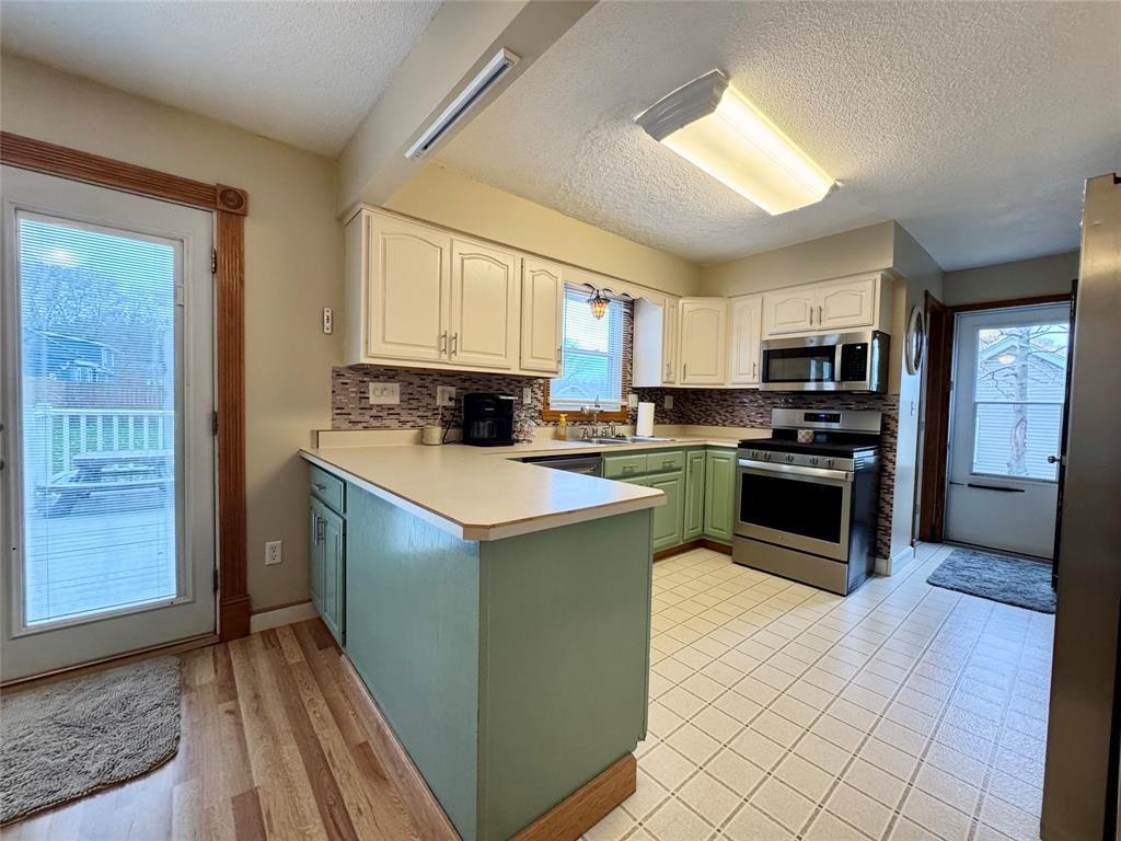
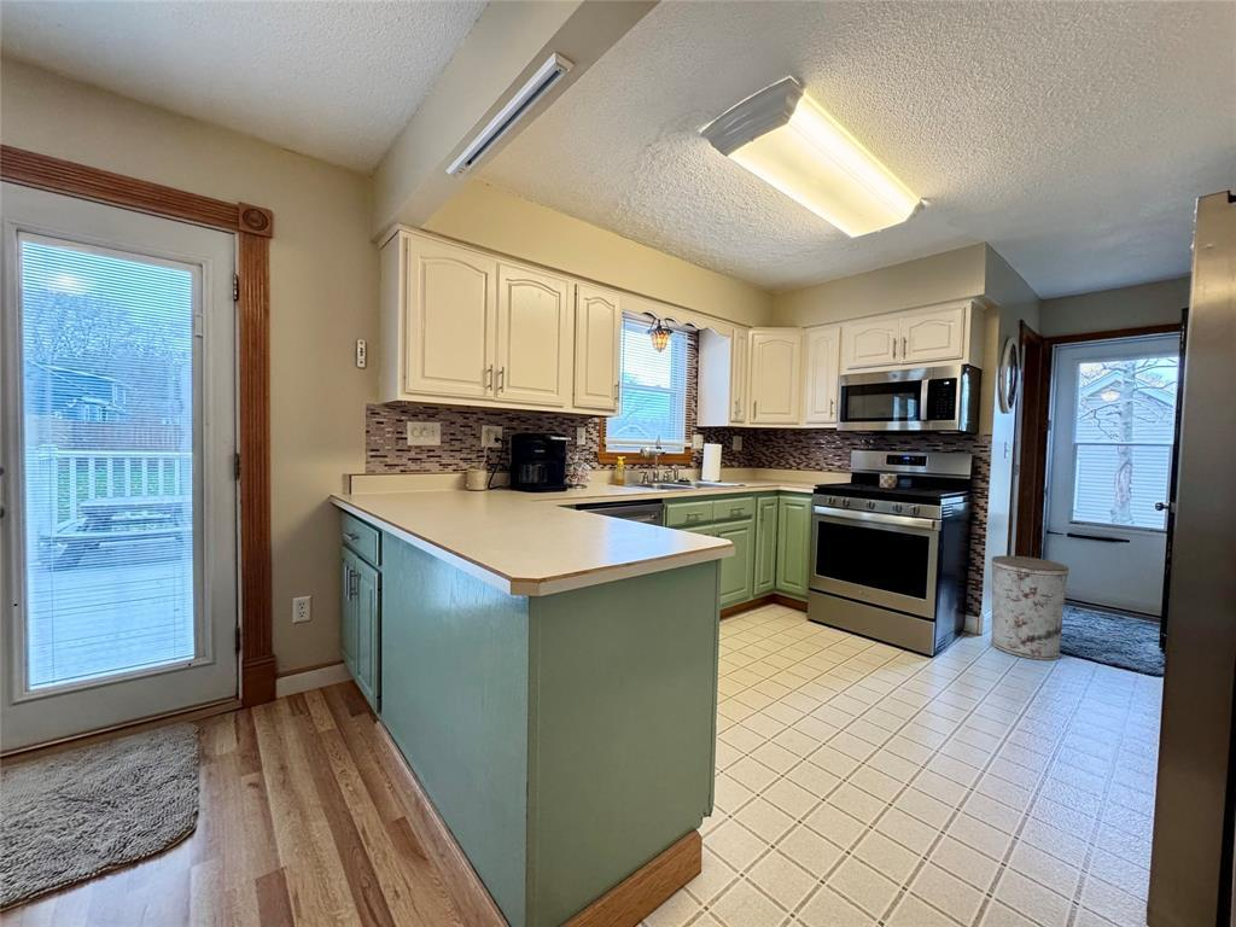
+ trash can [990,554,1069,661]
